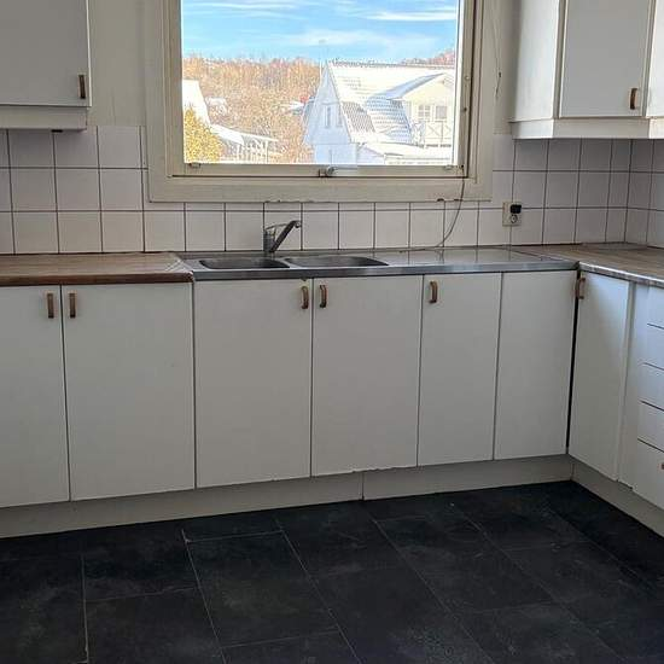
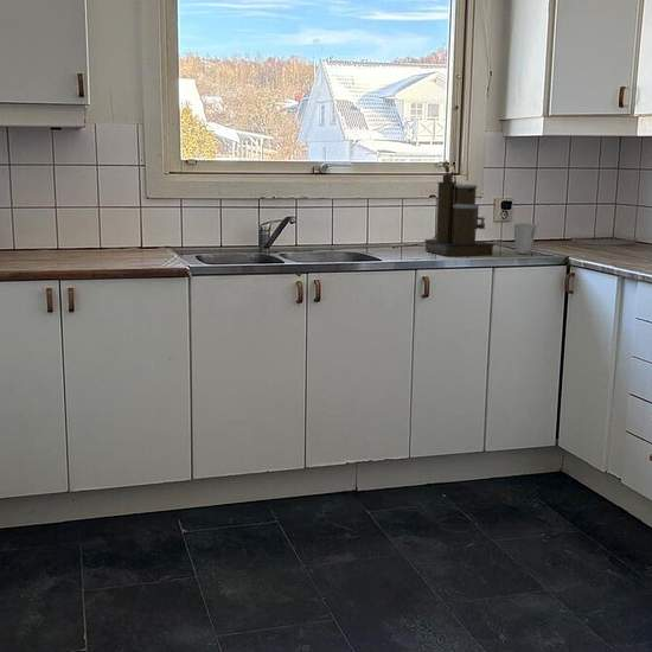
+ dixie cup [512,223,538,255]
+ coffee maker [423,159,496,257]
